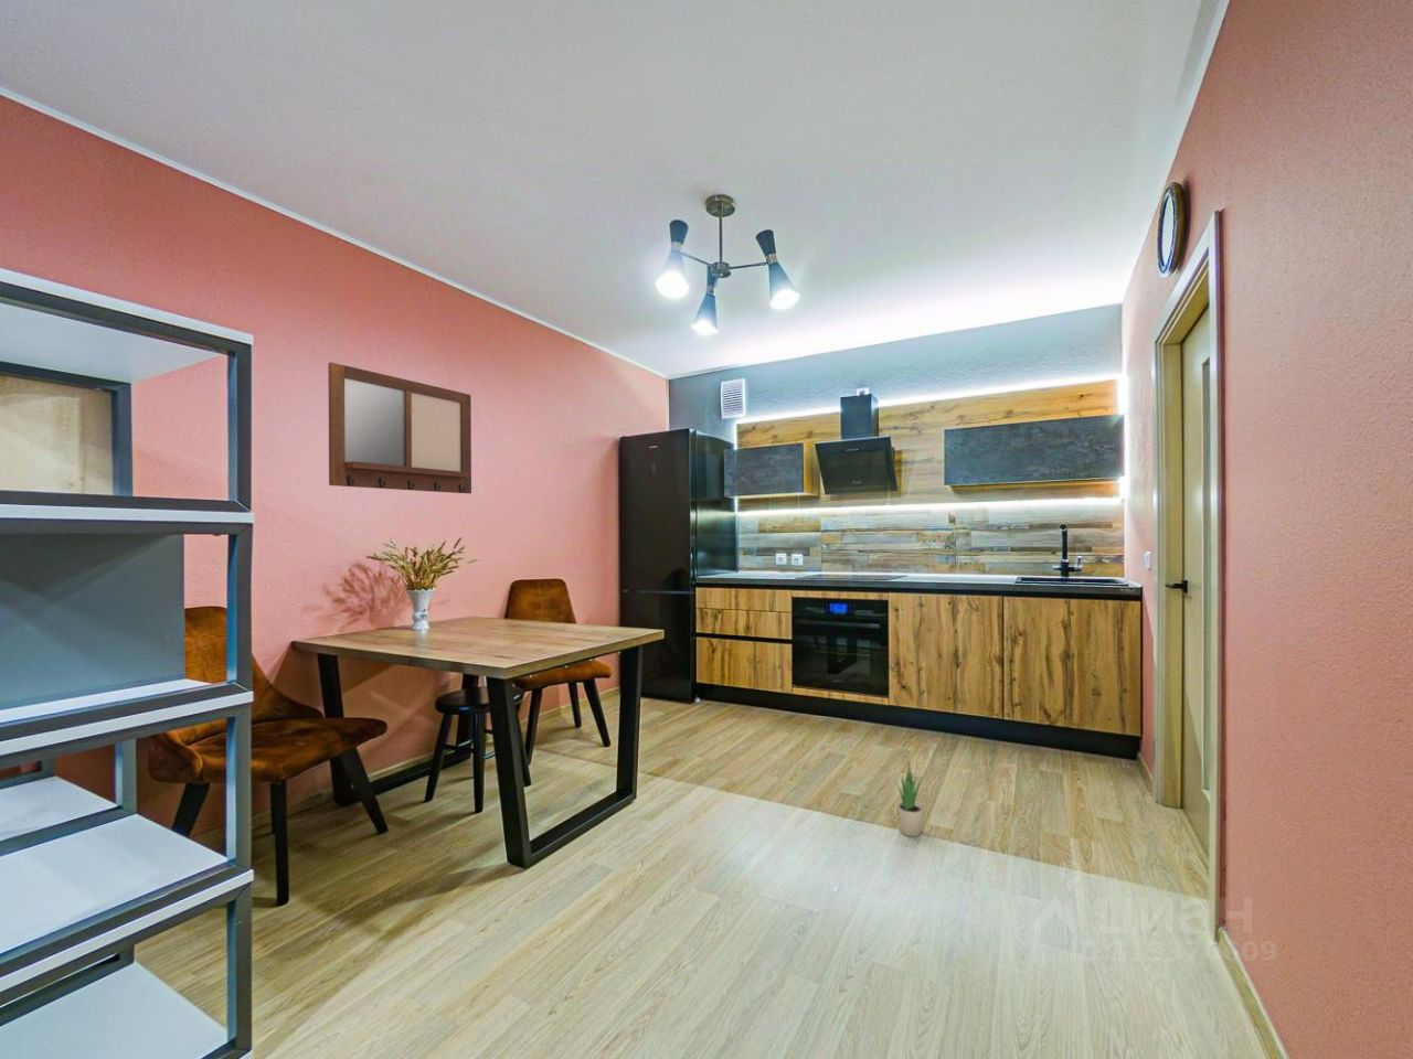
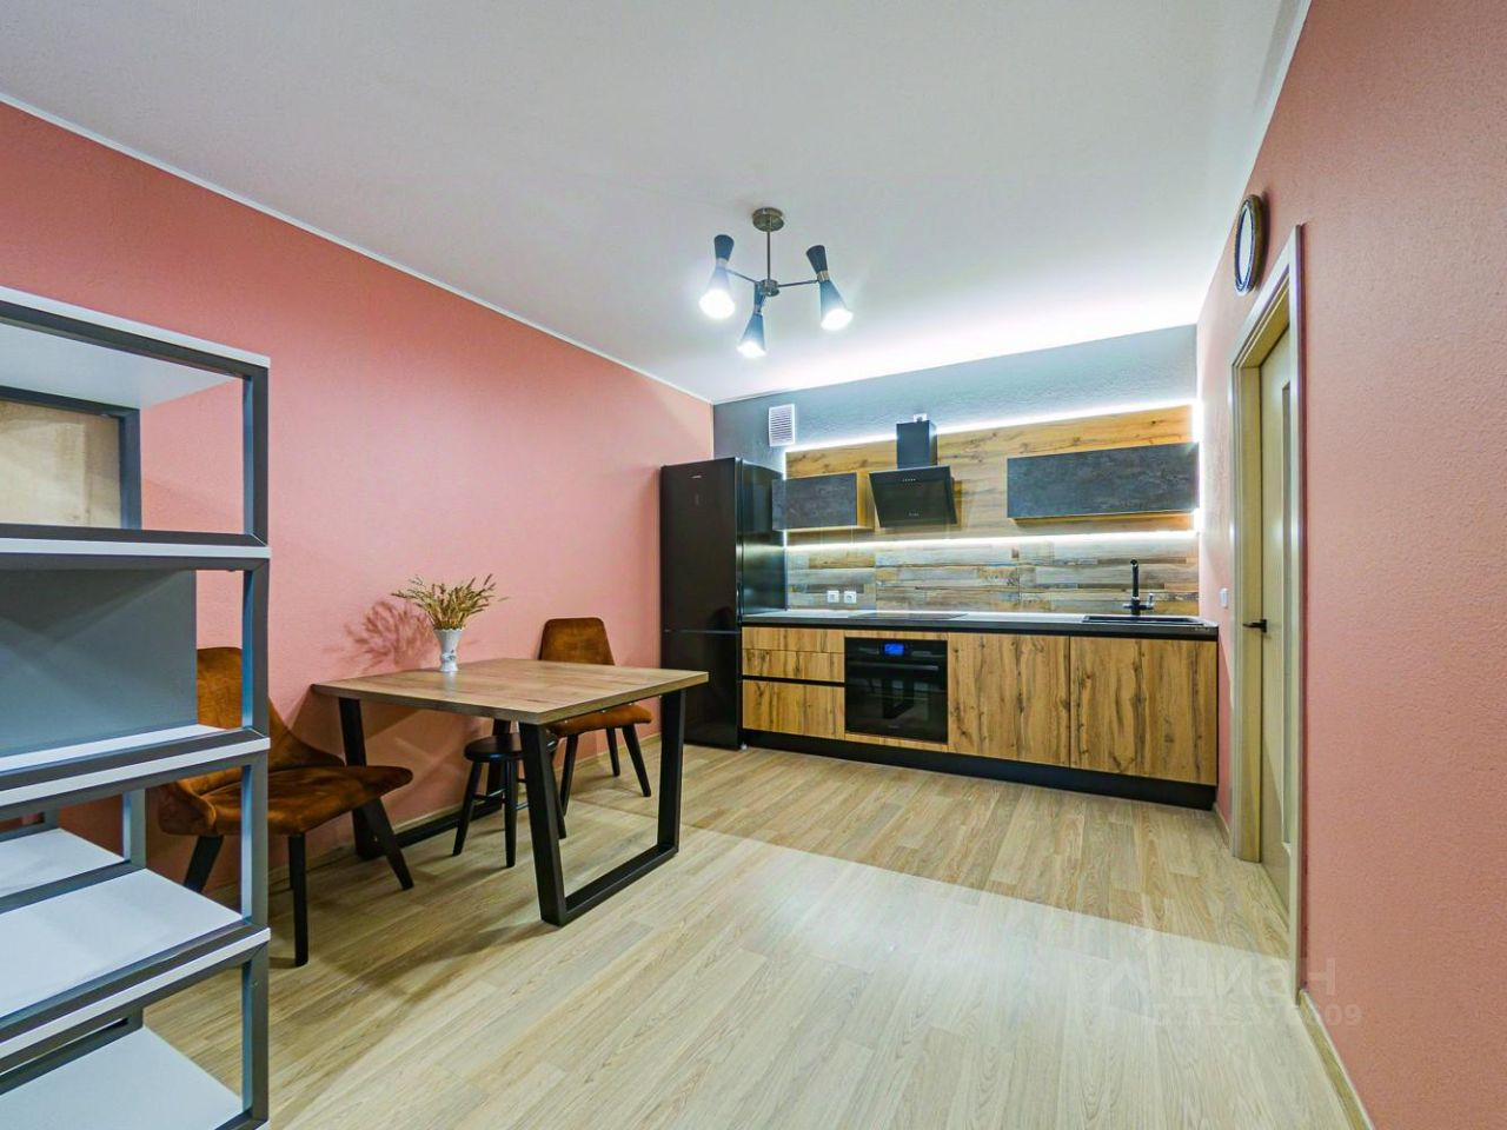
- potted plant [895,761,923,839]
- writing board [327,362,473,494]
